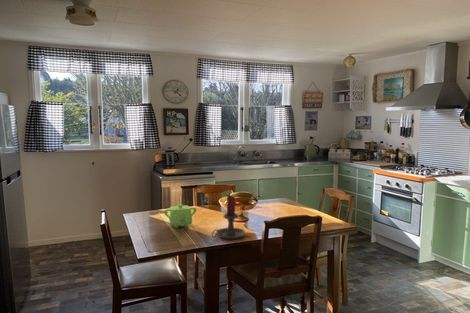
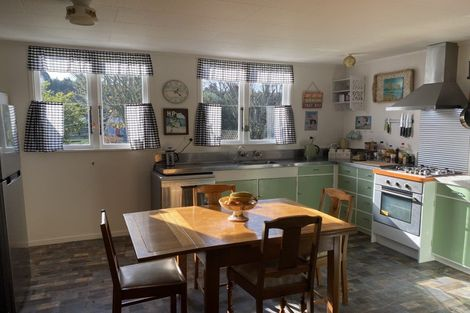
- candle holder [210,194,246,240]
- teapot [163,203,198,229]
